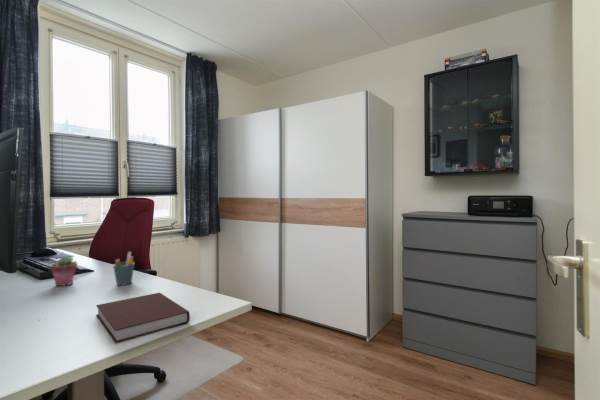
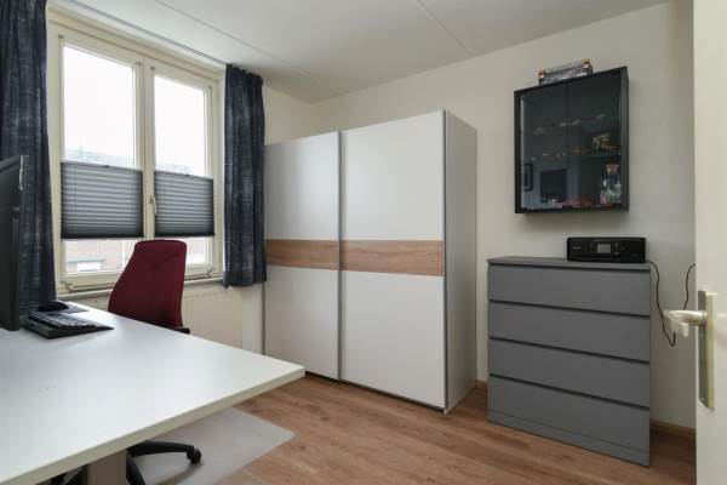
- notebook [95,292,191,343]
- pen holder [112,251,136,286]
- potted succulent [49,255,79,287]
